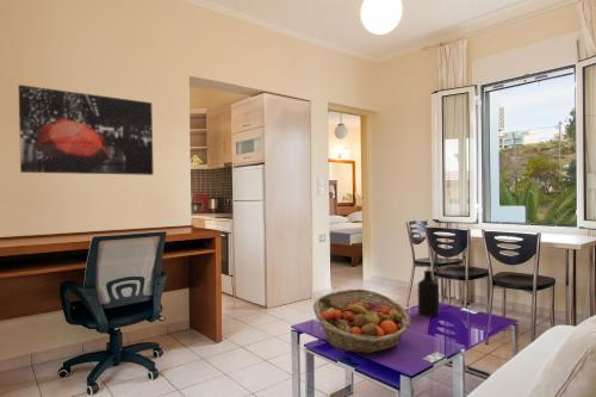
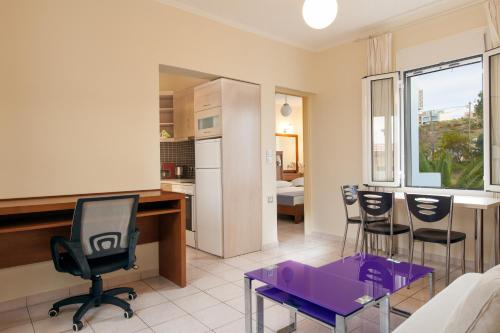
- fruit basket [312,287,412,354]
- wall art [18,83,155,176]
- bottle [417,269,440,318]
